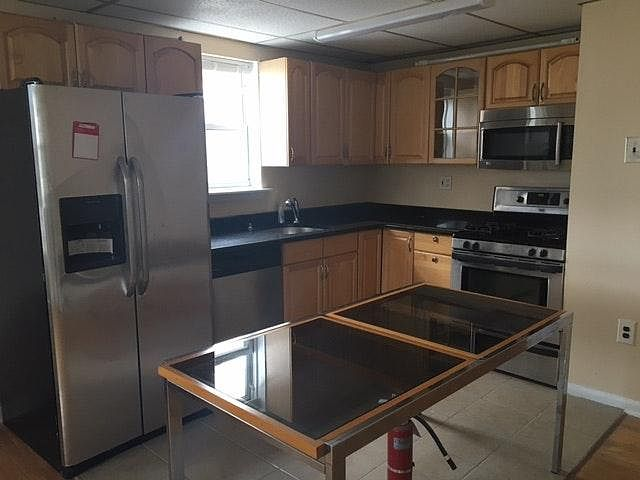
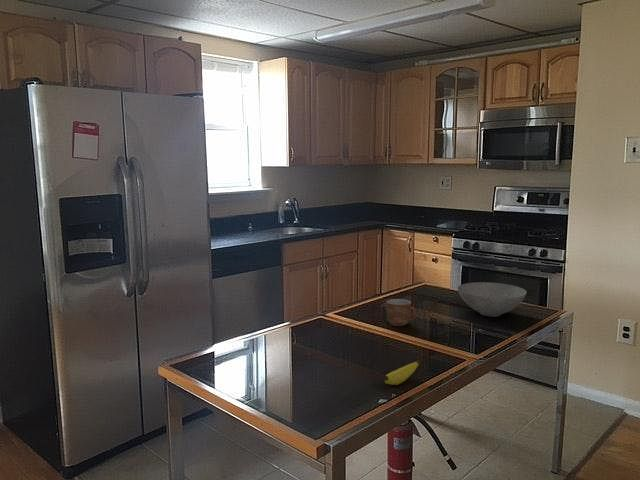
+ bowl [457,281,528,318]
+ banana [382,359,422,386]
+ mug [385,298,418,327]
